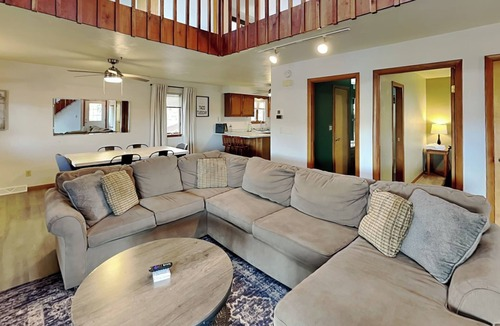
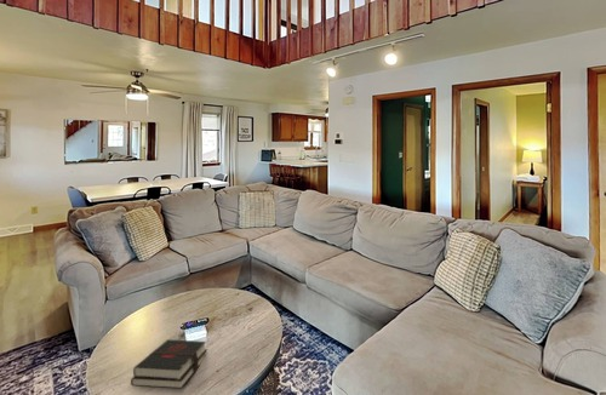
+ hardback book [130,338,210,390]
